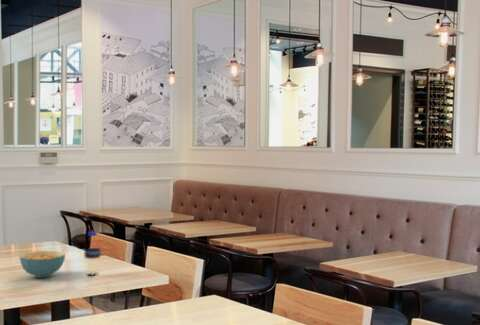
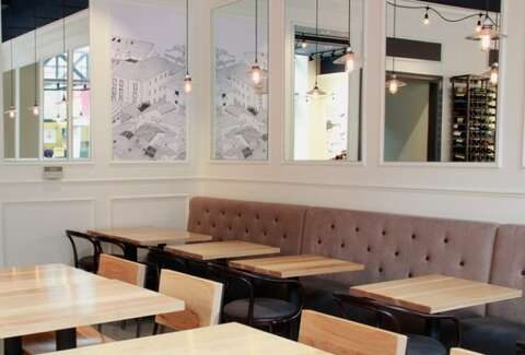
- cereal bowl [19,250,66,279]
- water bottle [83,230,102,276]
